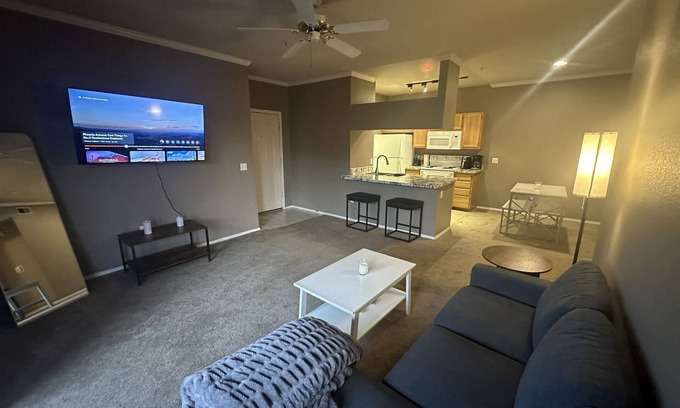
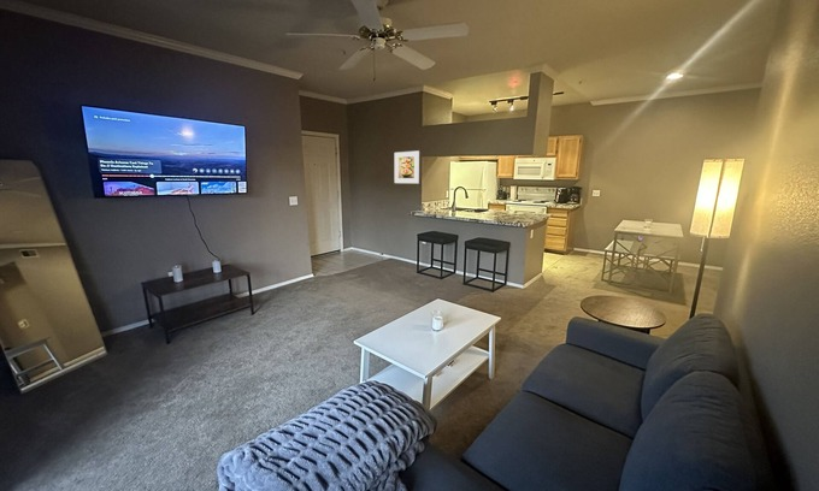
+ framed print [394,150,420,184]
